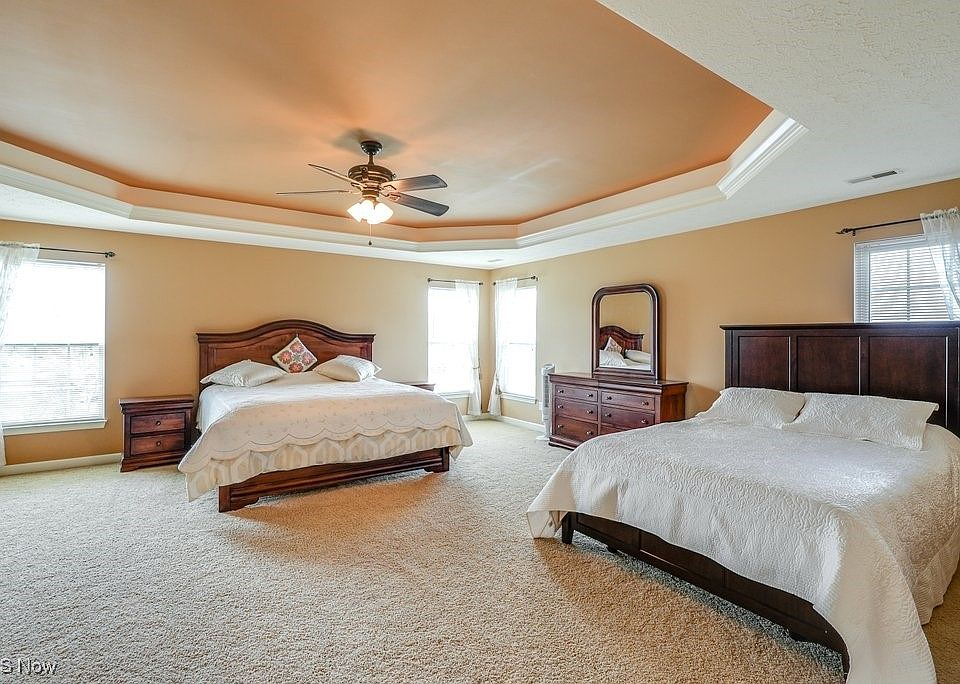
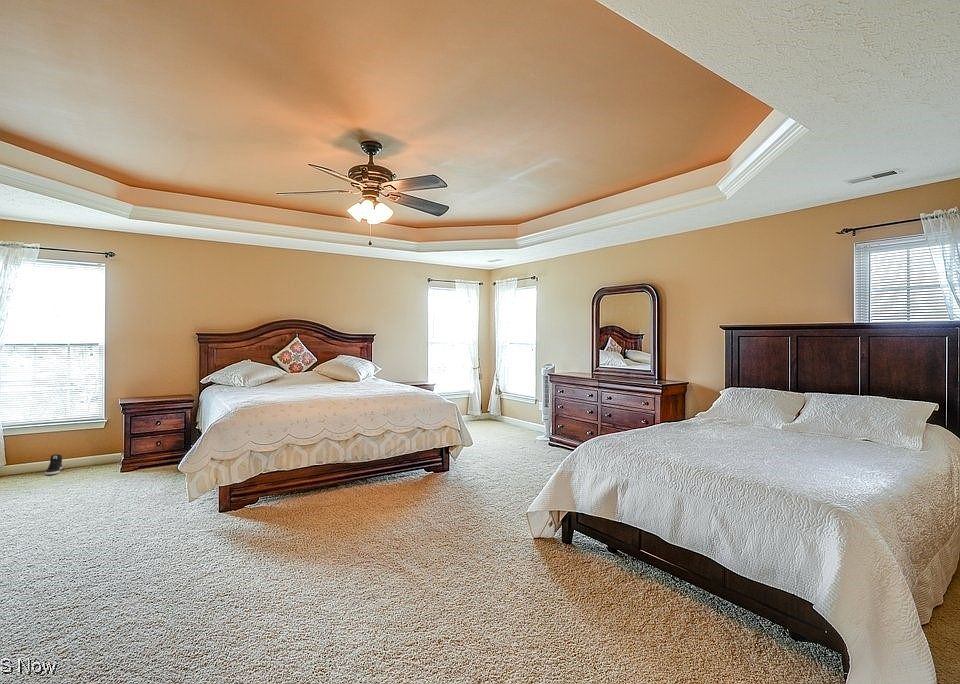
+ sneaker [44,453,63,476]
